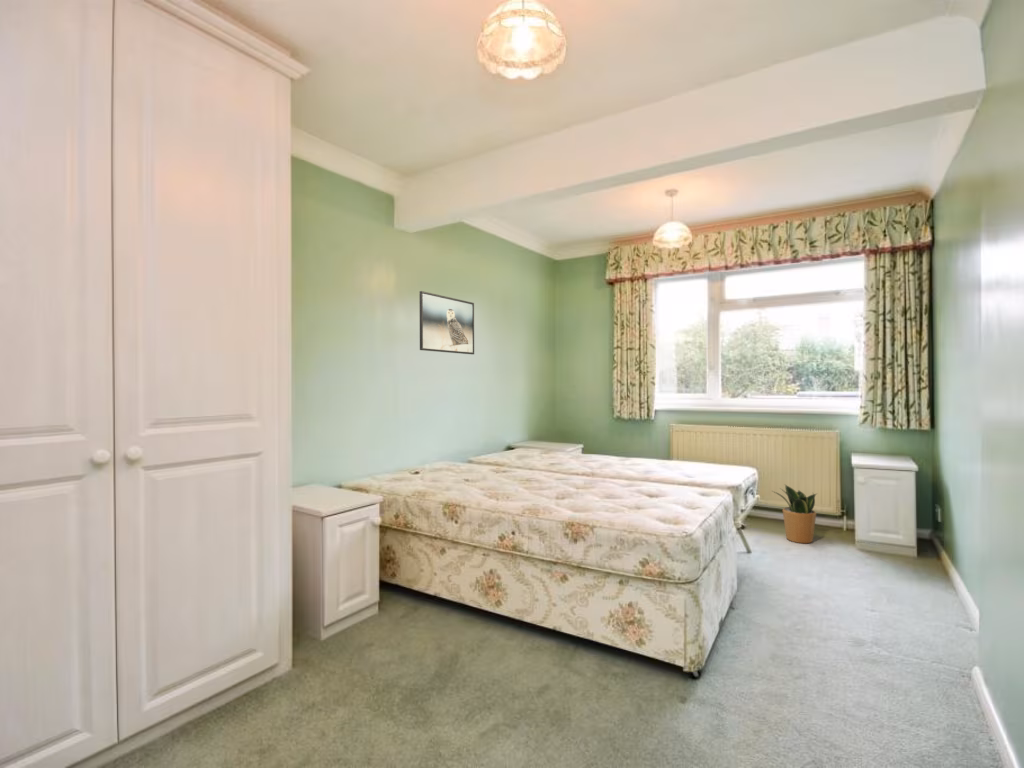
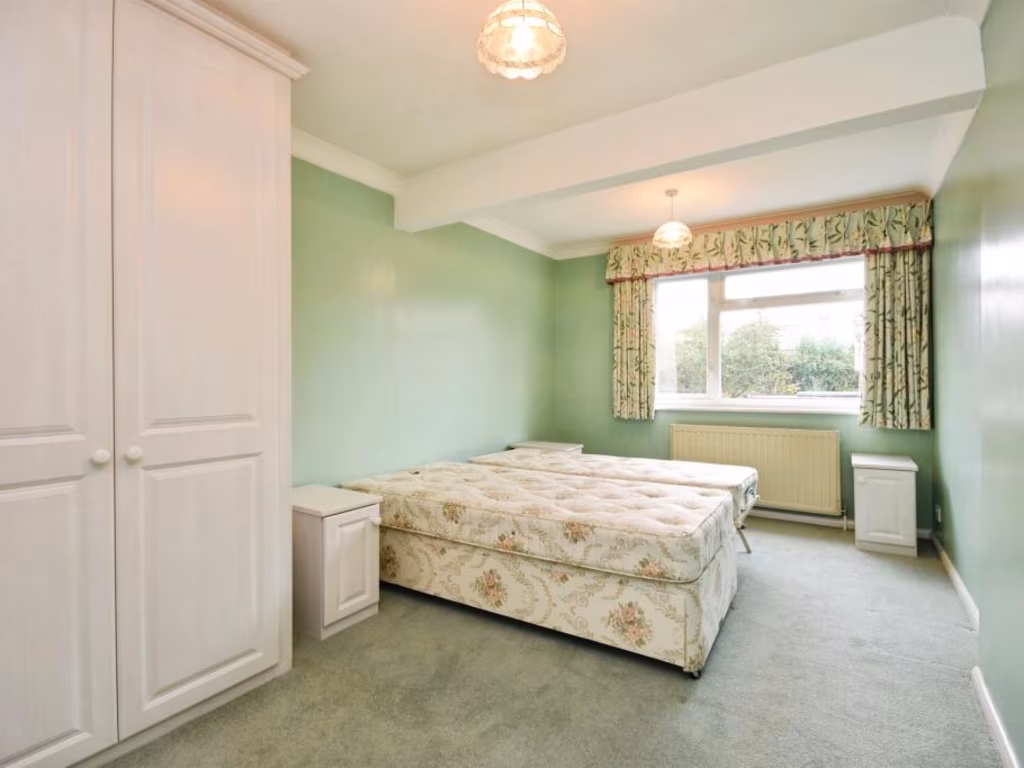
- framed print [418,290,475,355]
- potted plant [772,484,817,544]
